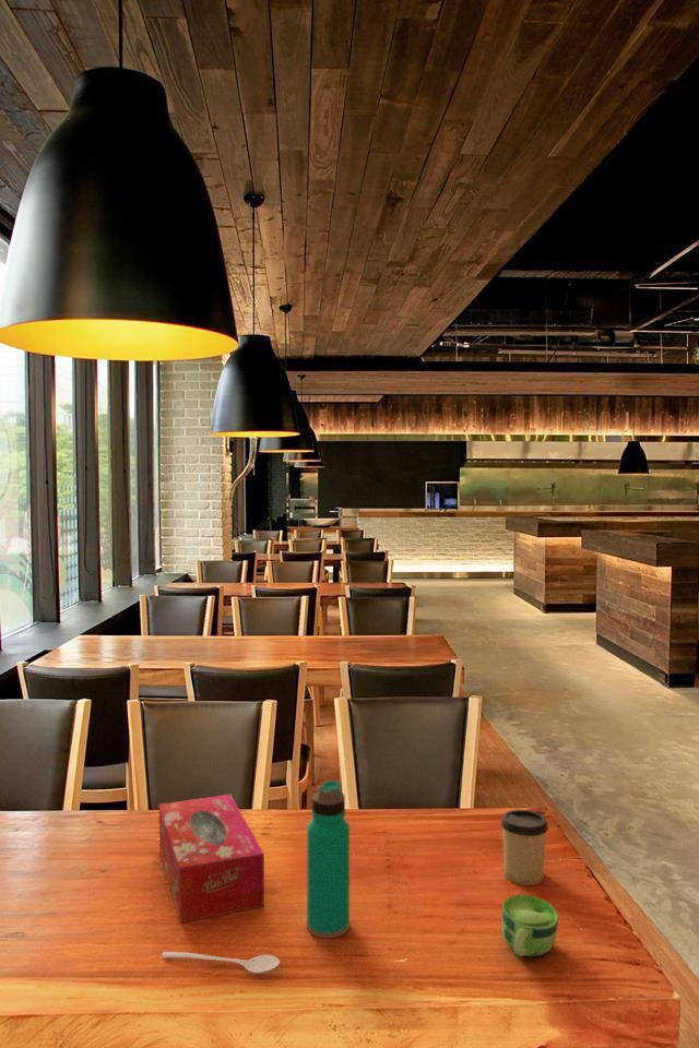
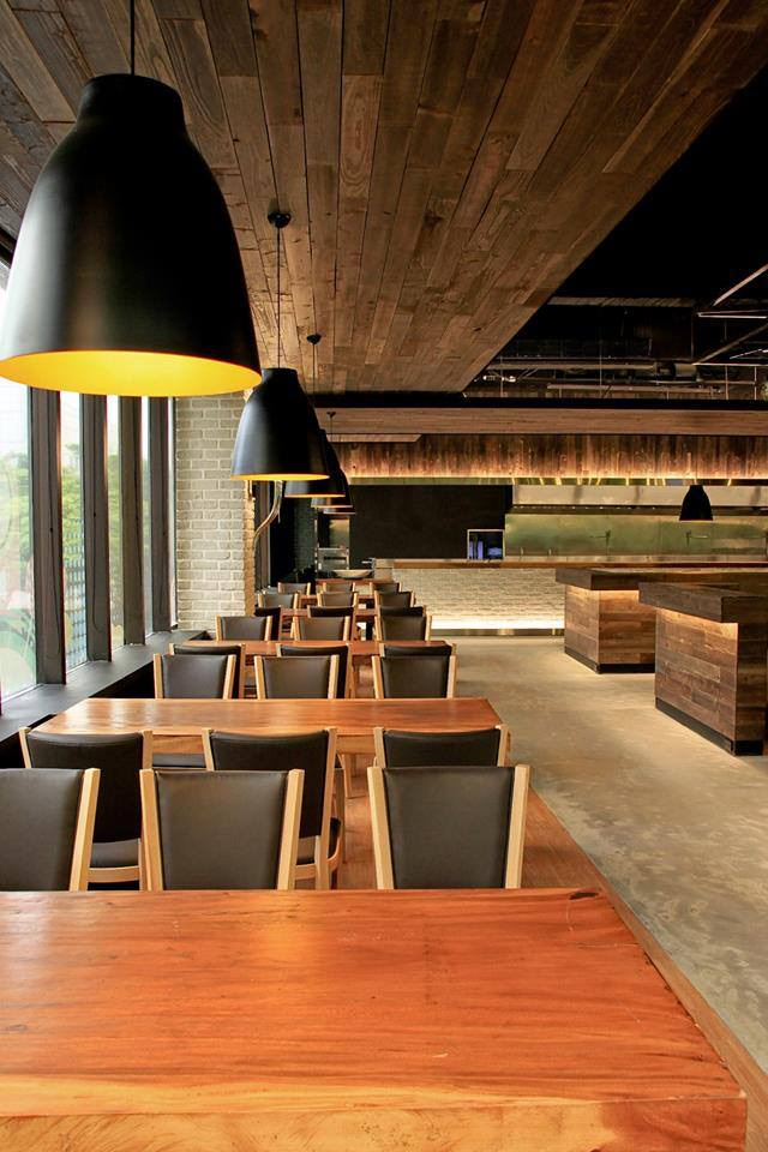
- cup [500,894,559,957]
- stirrer [162,951,281,974]
- water bottle [306,779,351,939]
- cup [500,809,549,886]
- tissue box [158,794,265,924]
